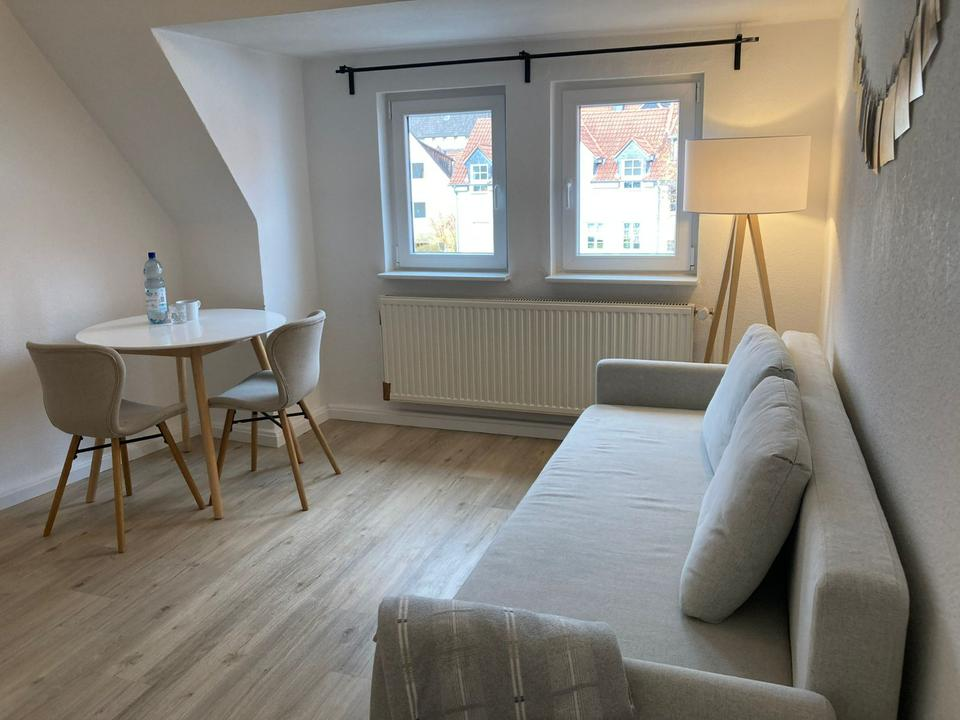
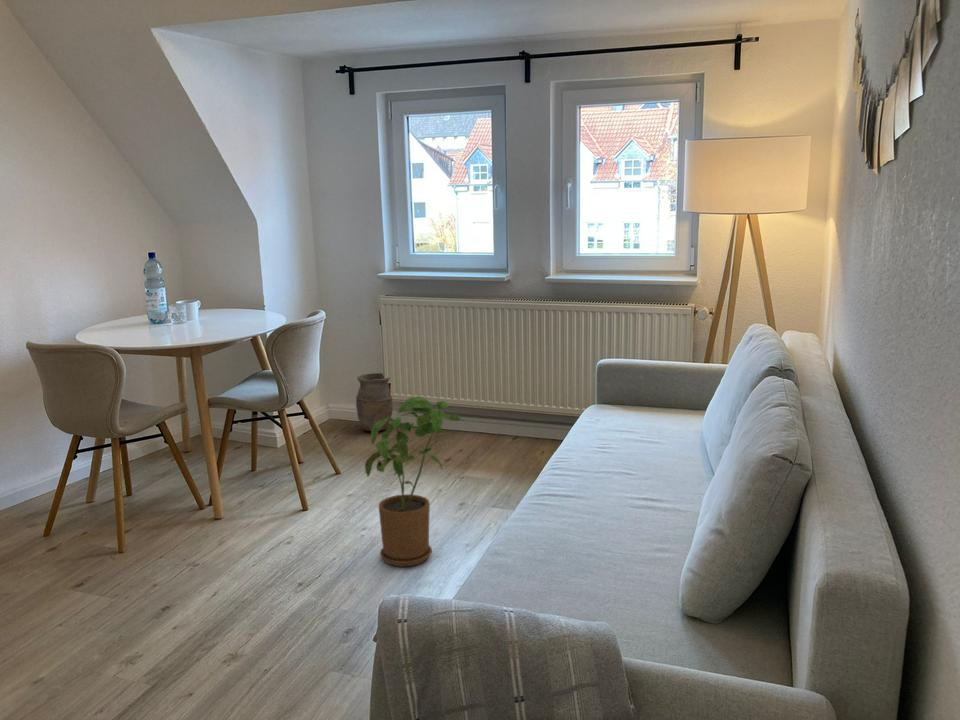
+ vase [355,372,394,432]
+ house plant [364,395,465,567]
